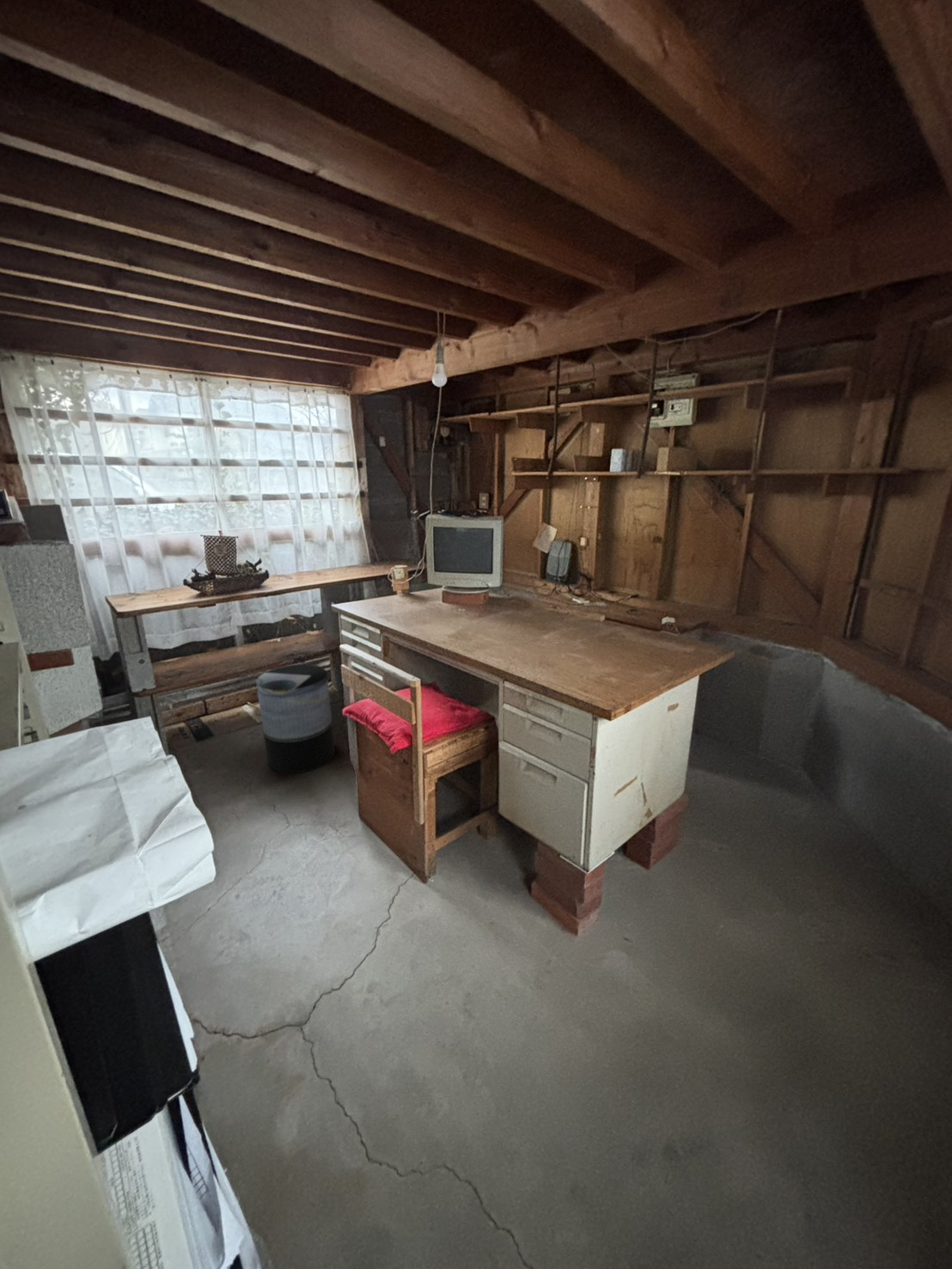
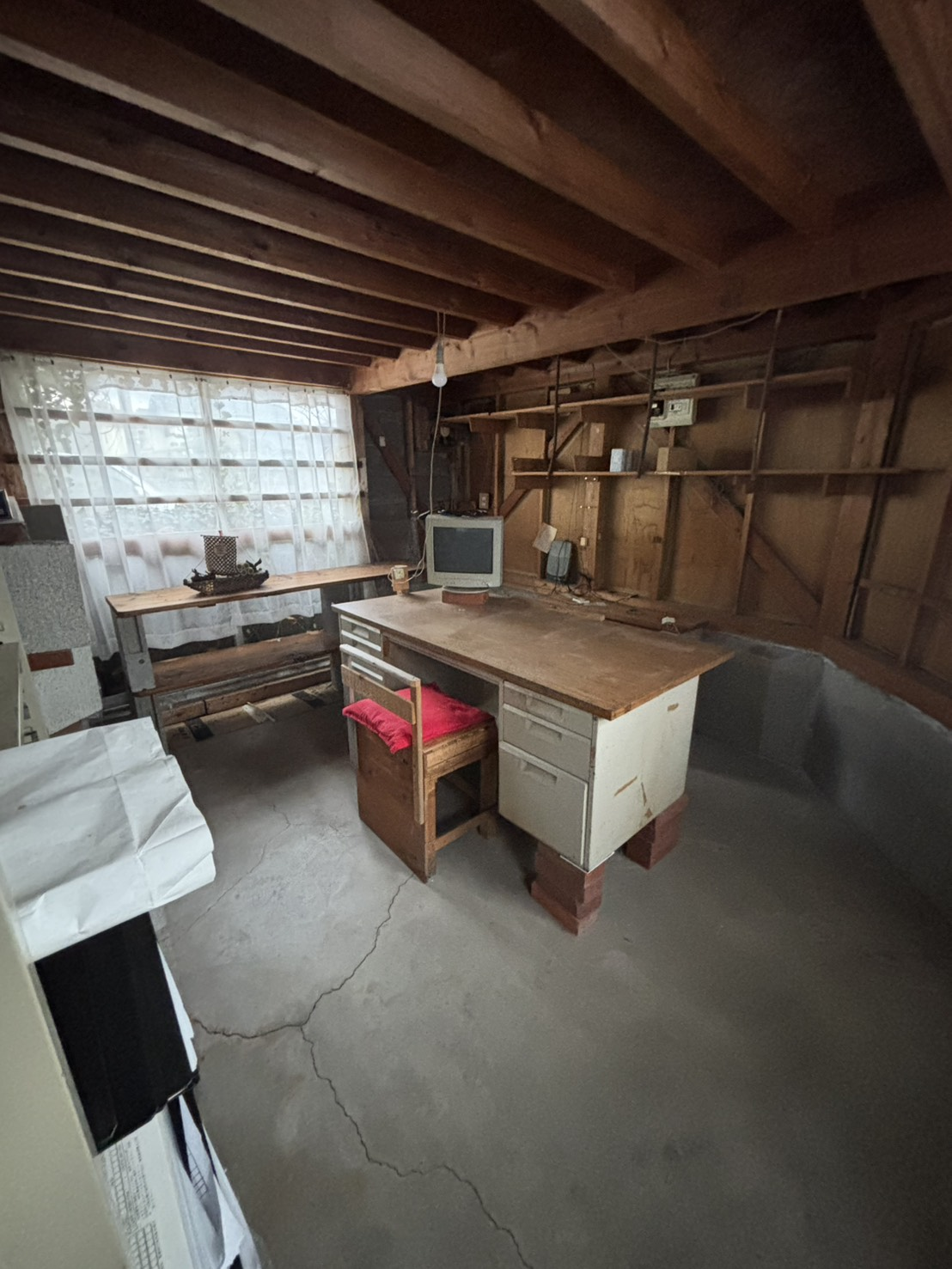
- trash can [255,664,336,774]
